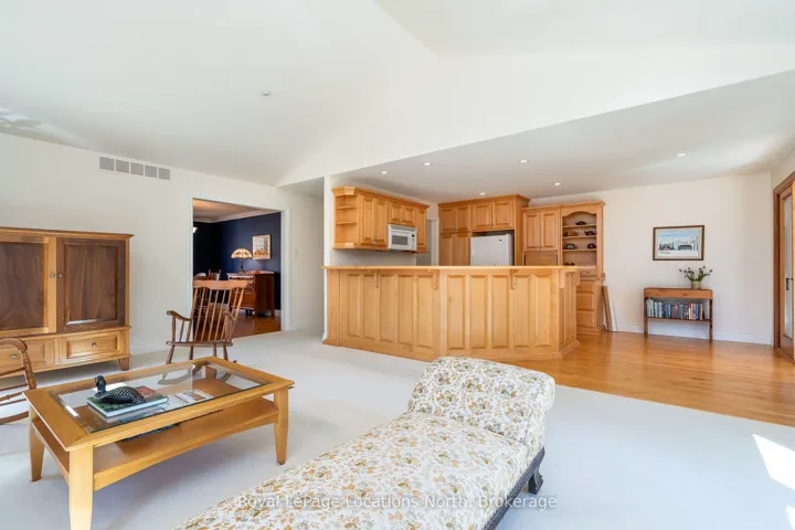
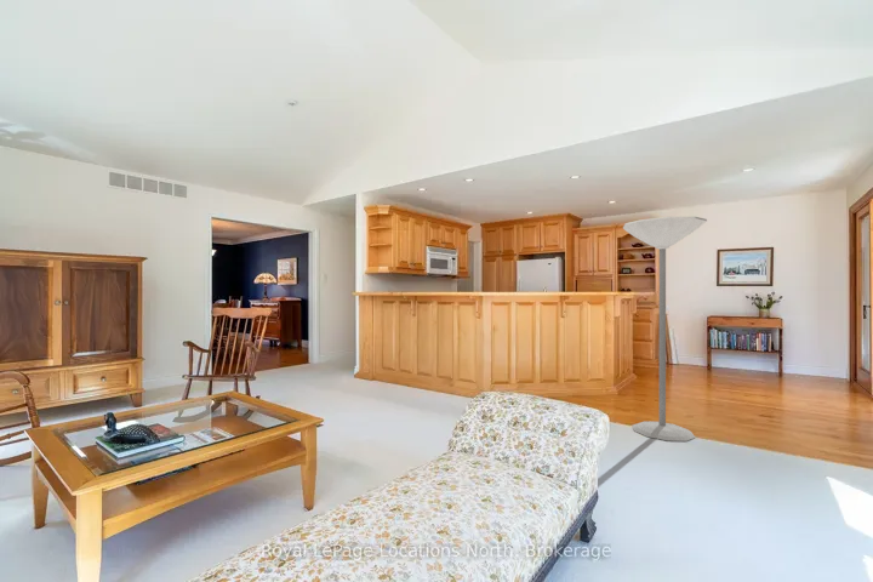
+ floor lamp [622,216,708,443]
